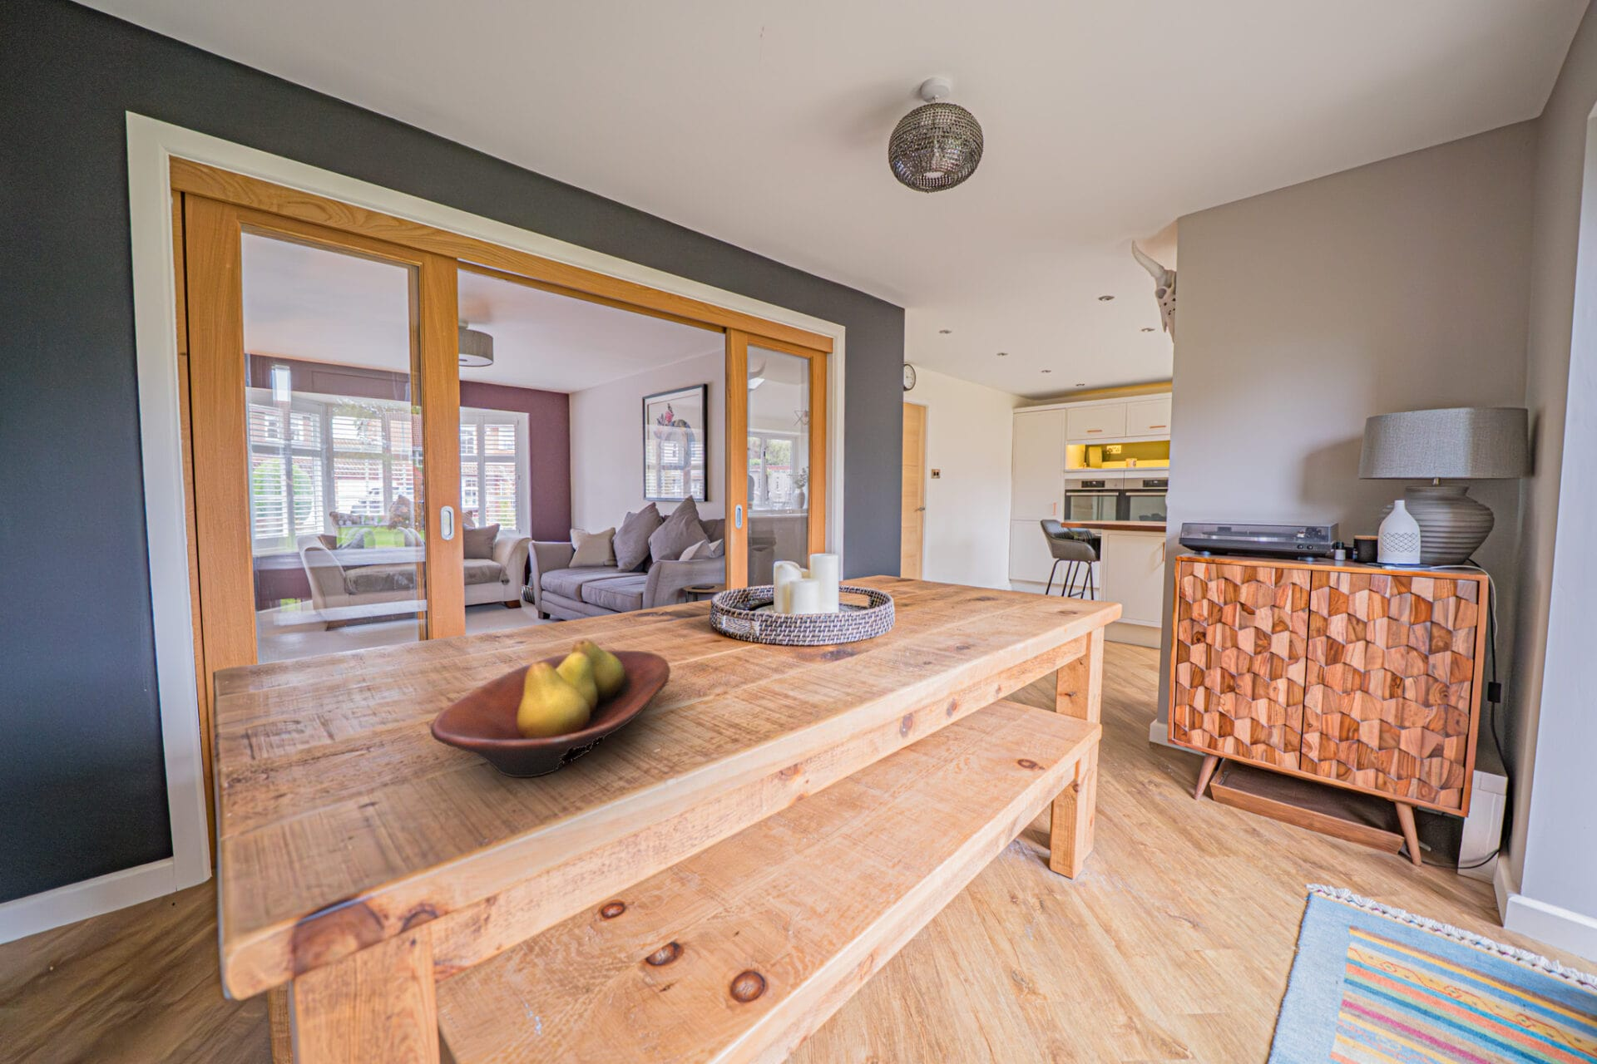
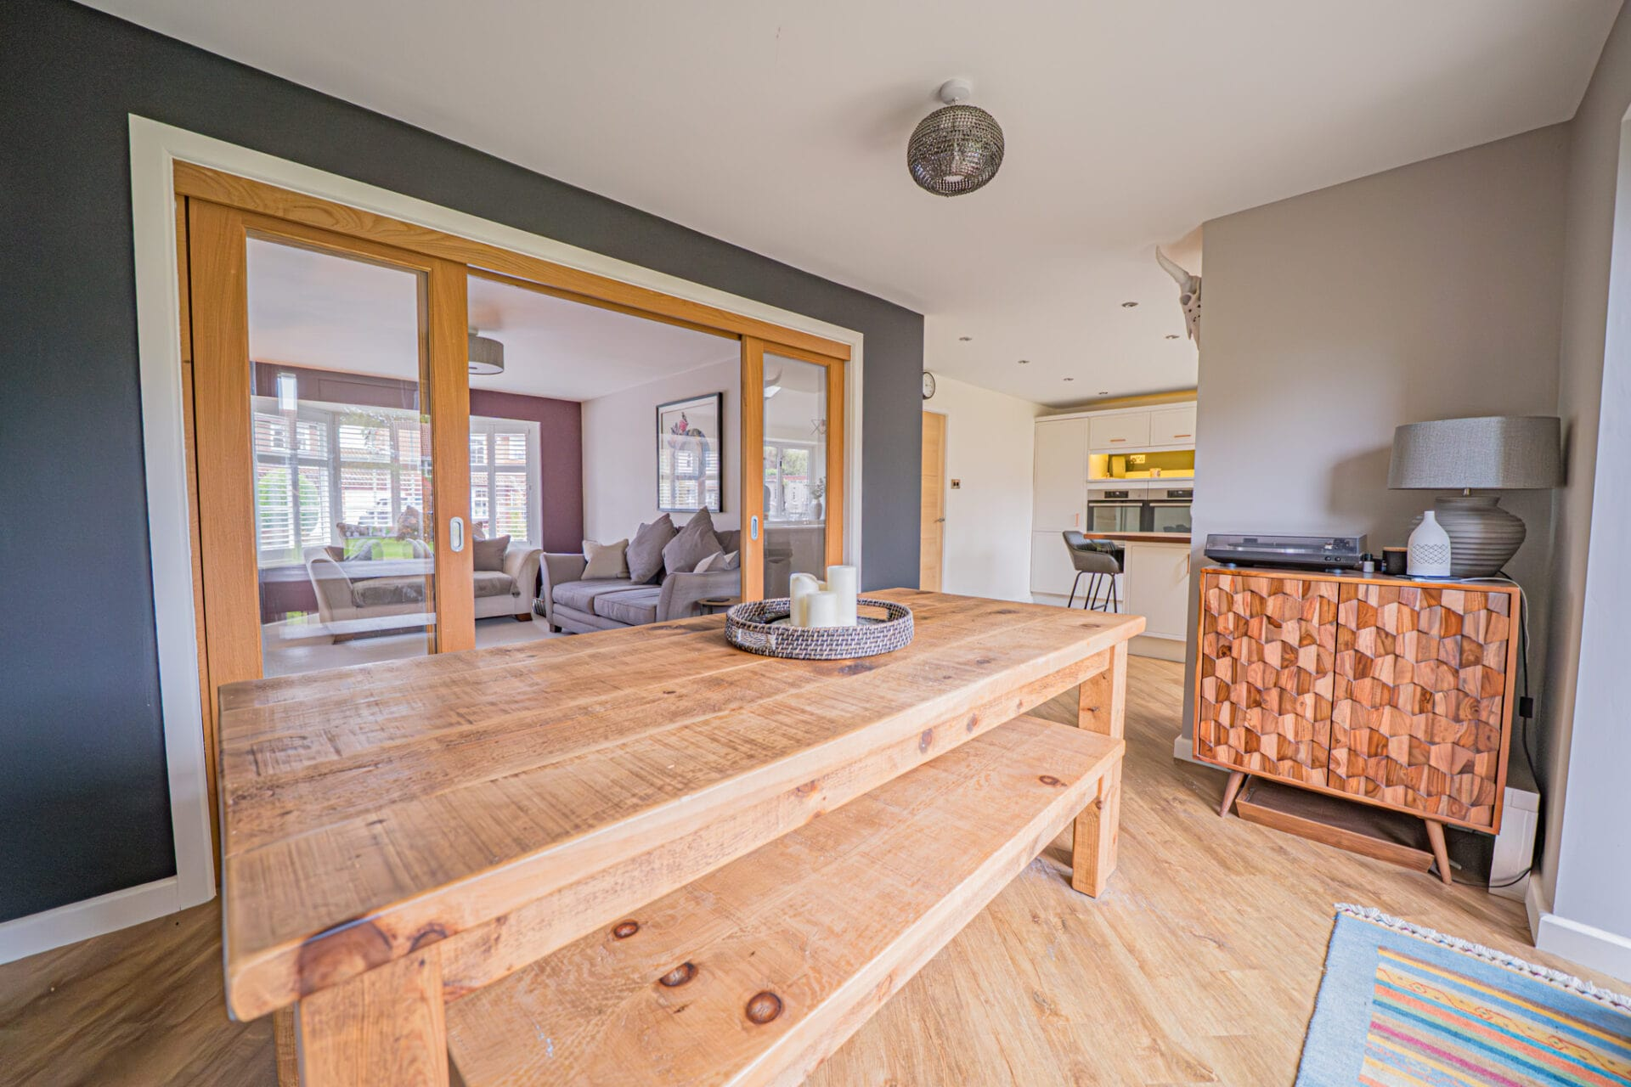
- fruit bowl [429,639,671,778]
